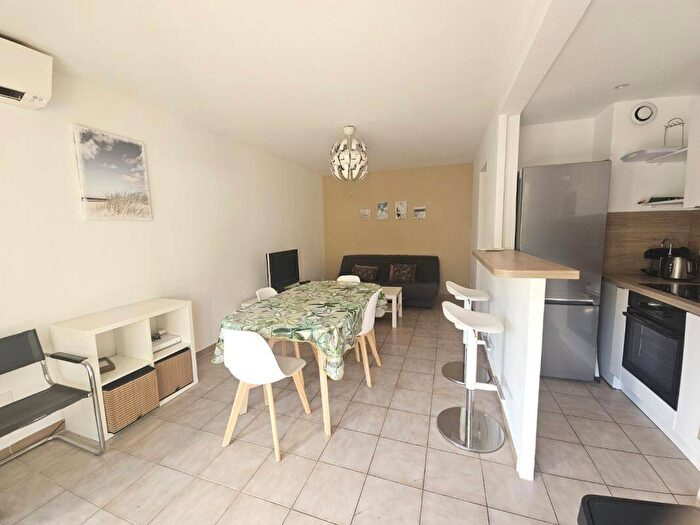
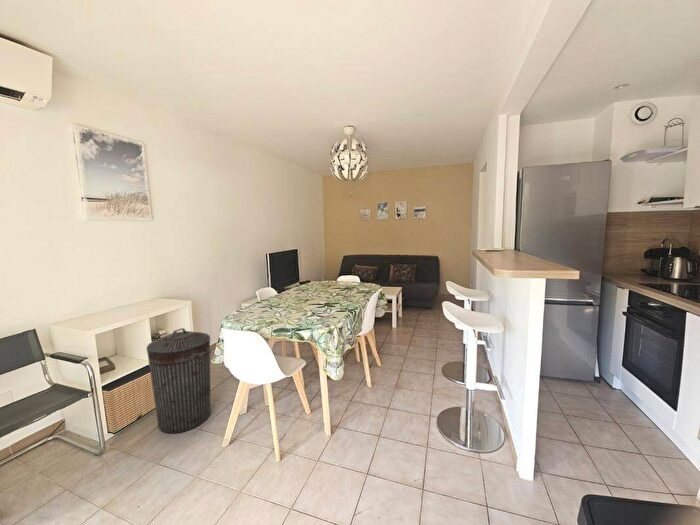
+ trash can [146,327,212,435]
